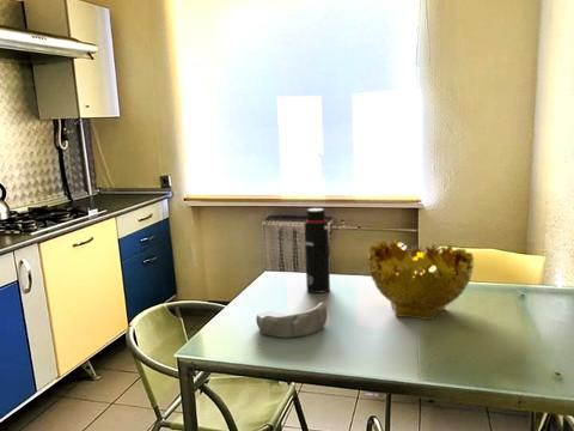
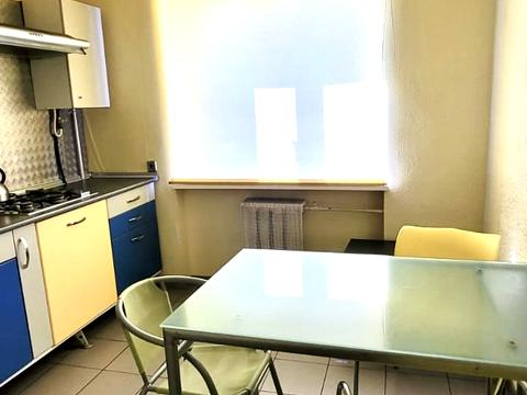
- banana [256,301,328,339]
- decorative bowl [367,238,475,321]
- water bottle [304,207,331,295]
